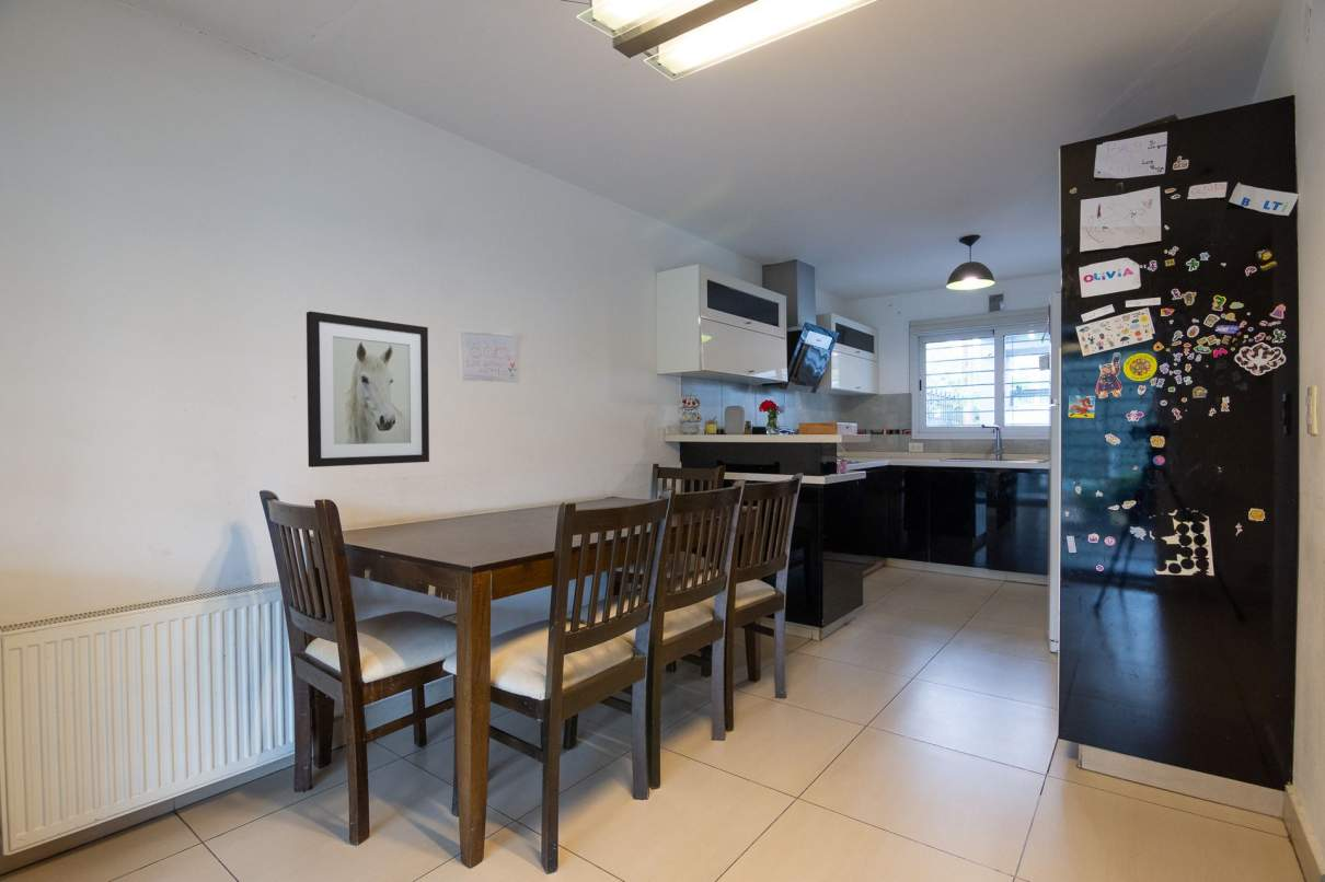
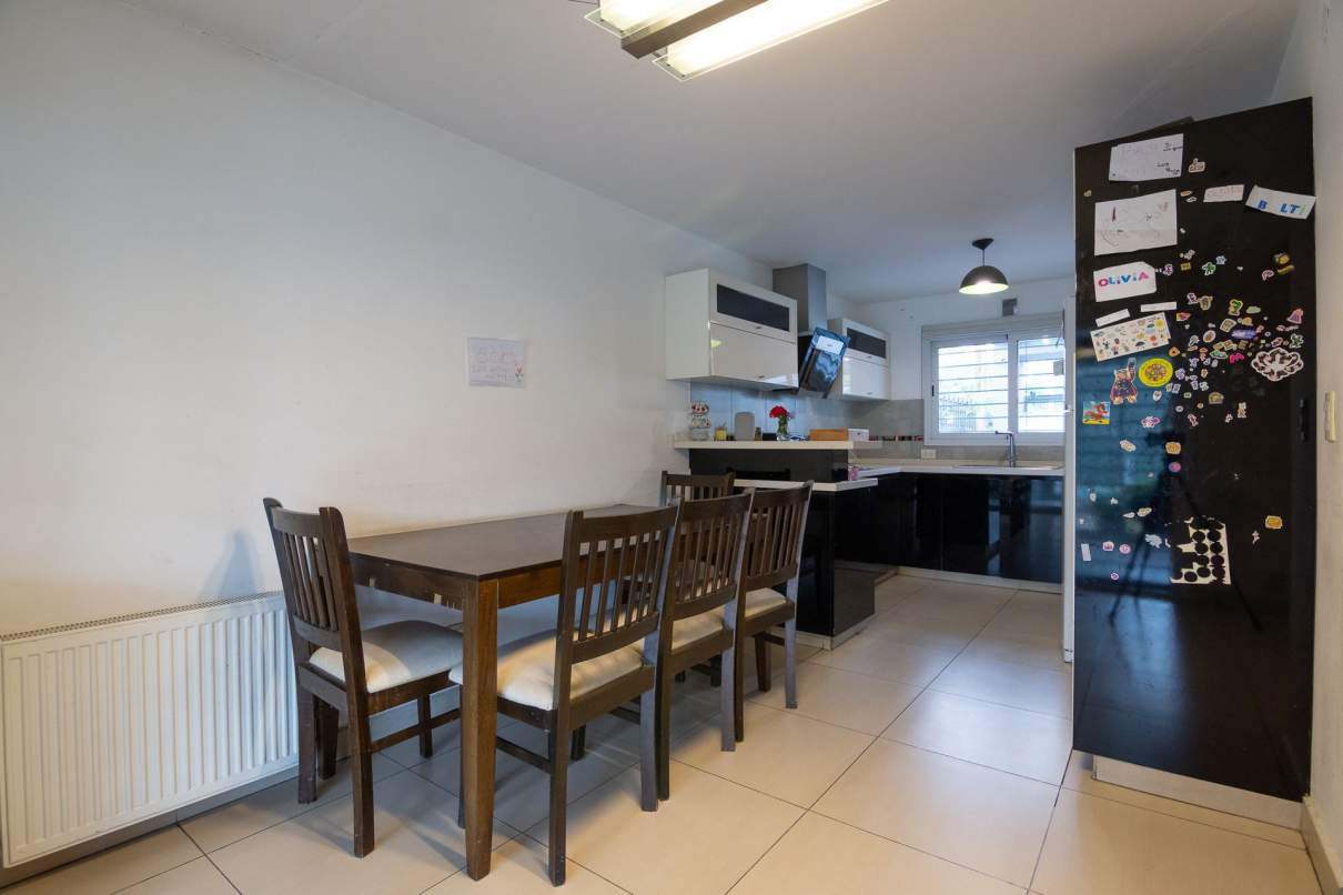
- wall art [306,310,430,468]
